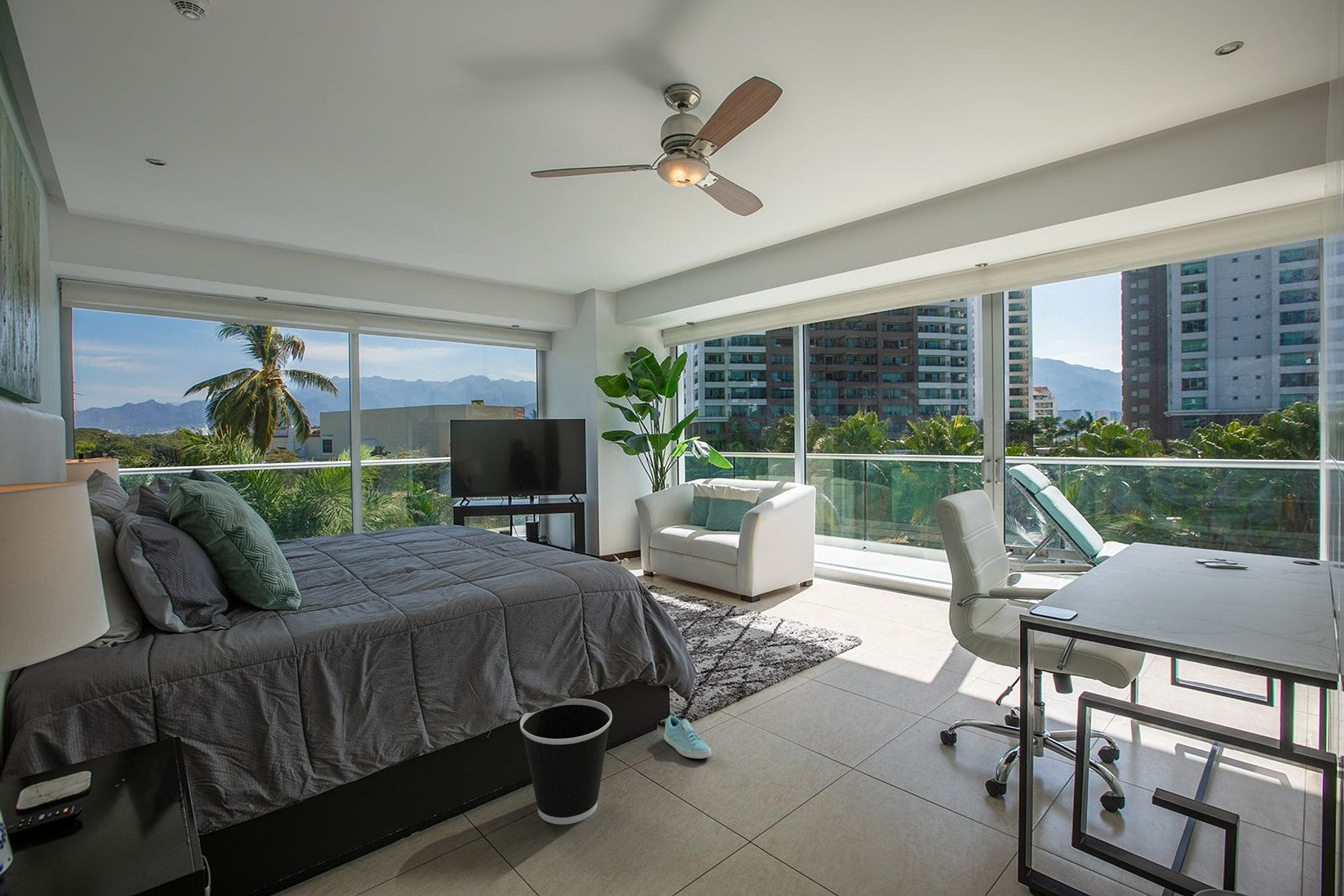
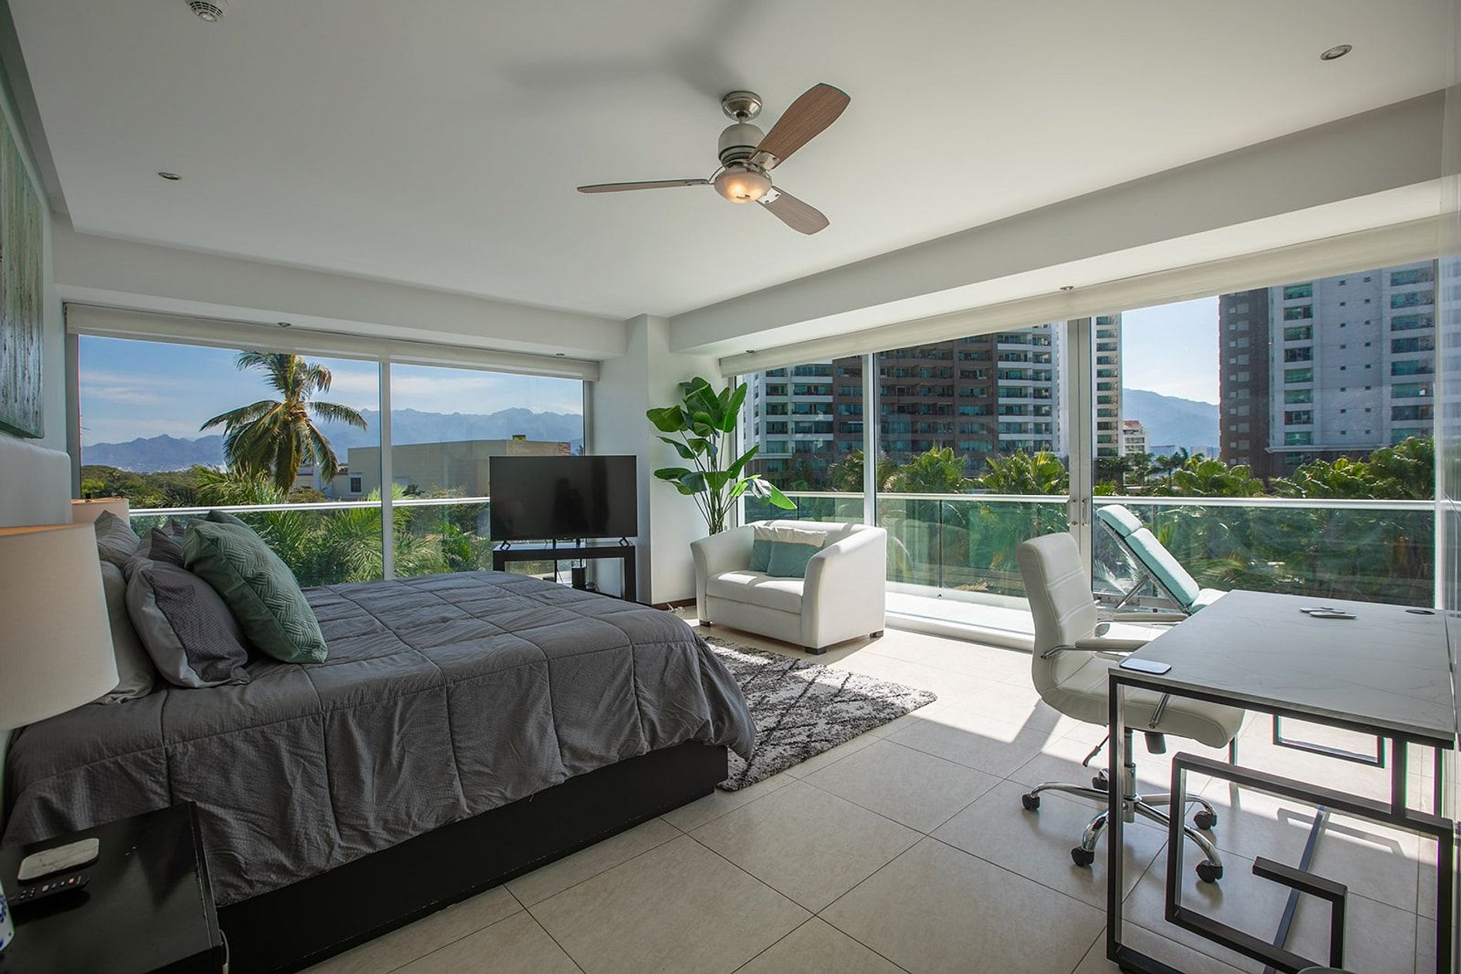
- wastebasket [519,698,613,825]
- sneaker [664,715,712,760]
